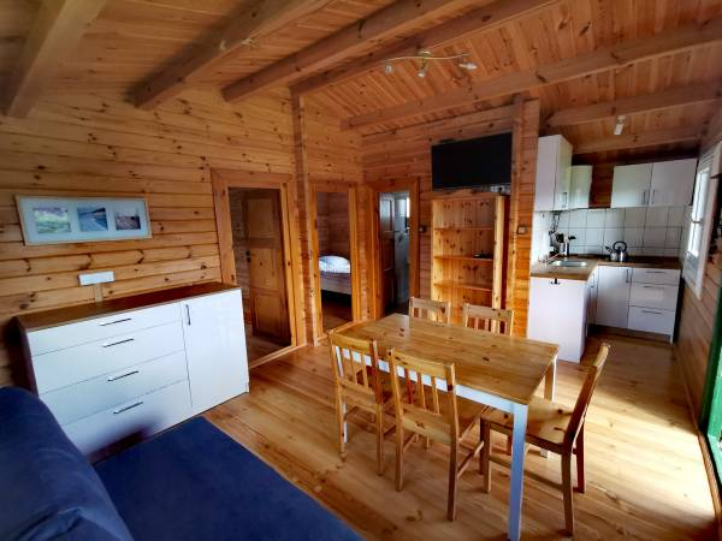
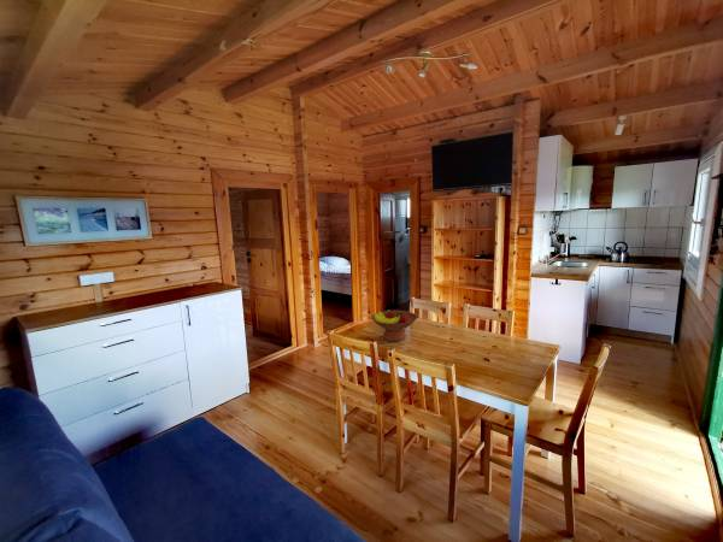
+ fruit bowl [370,308,418,342]
